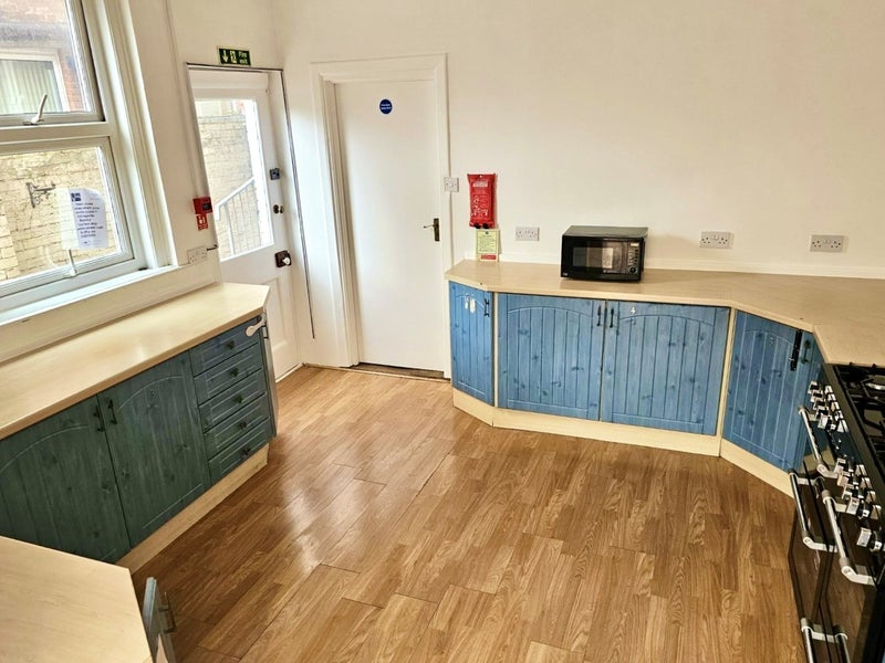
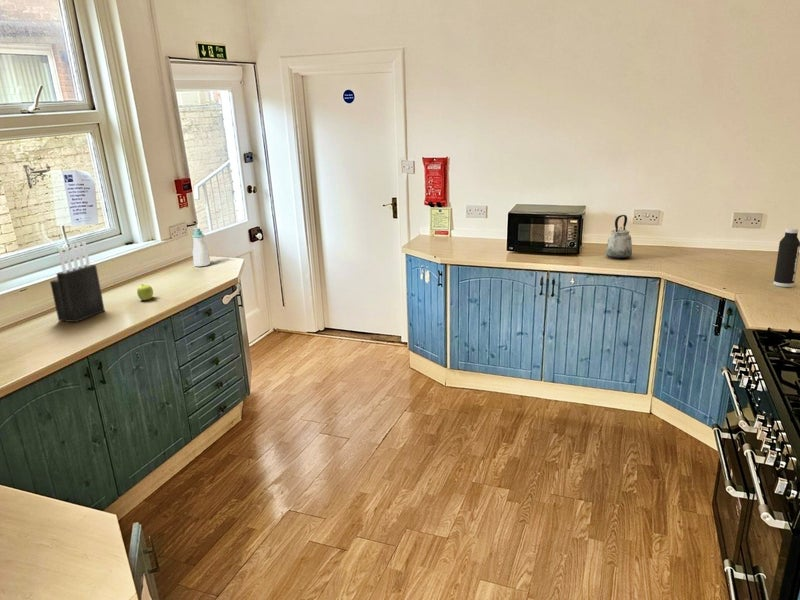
+ water bottle [773,227,800,288]
+ kettle [605,214,633,260]
+ soap bottle [191,227,211,267]
+ fruit [136,283,154,301]
+ knife block [49,240,106,323]
